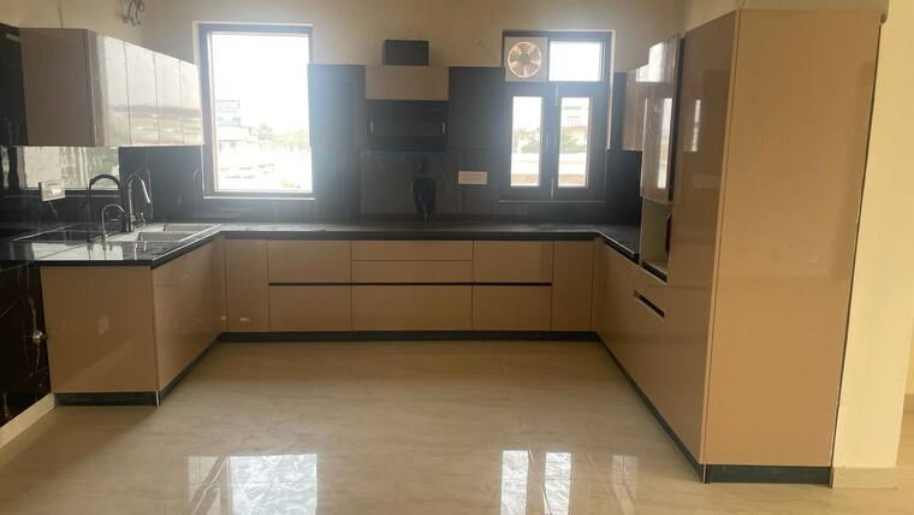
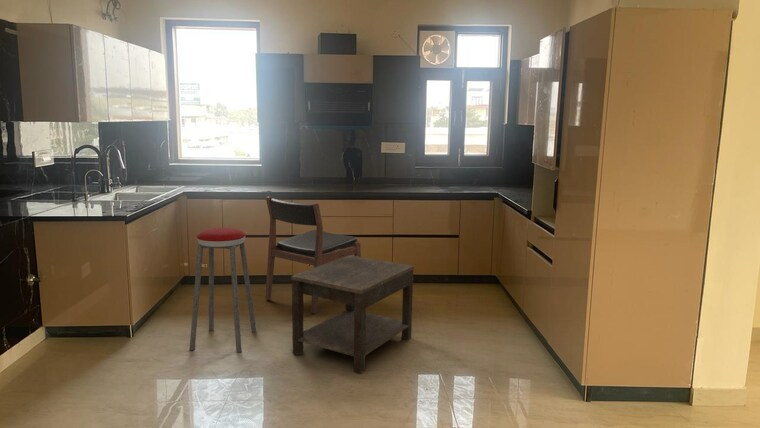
+ music stool [189,227,257,353]
+ dining chair [264,196,362,315]
+ side table [290,255,415,375]
